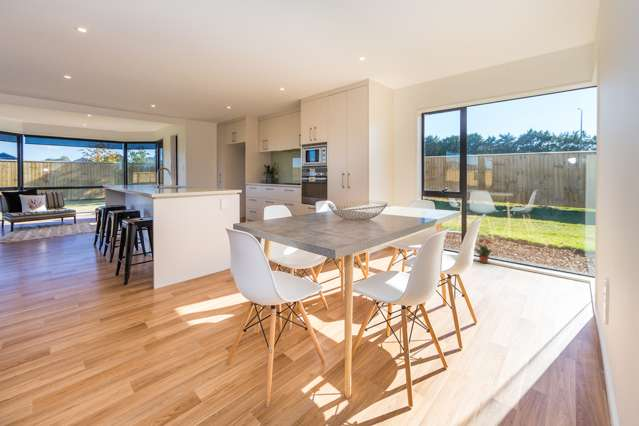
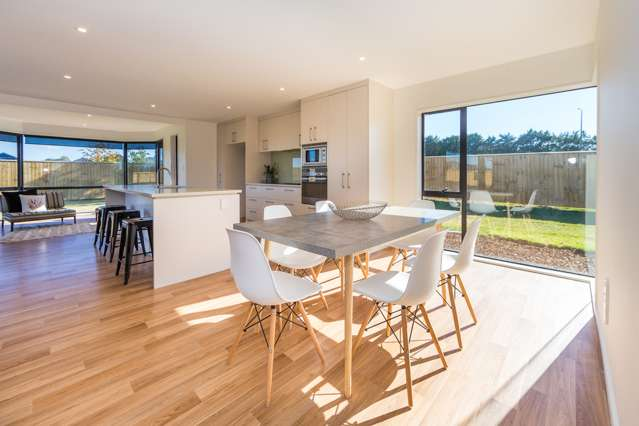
- potted plant [474,238,496,264]
